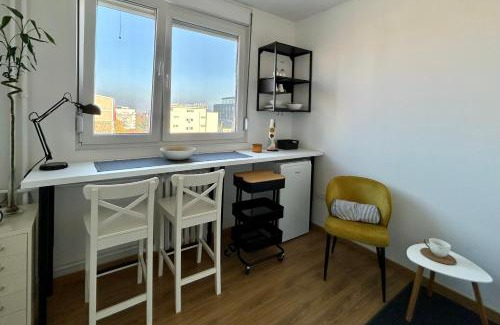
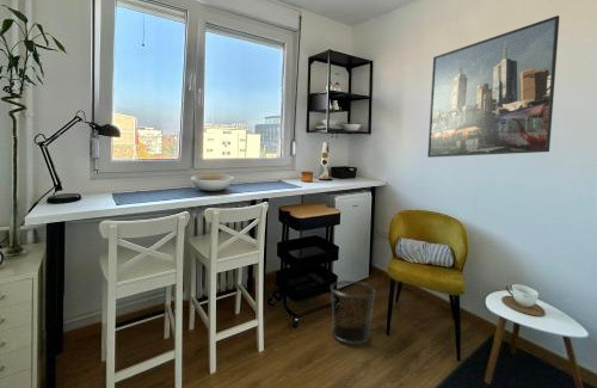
+ waste bin [330,279,376,345]
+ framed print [426,14,560,159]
